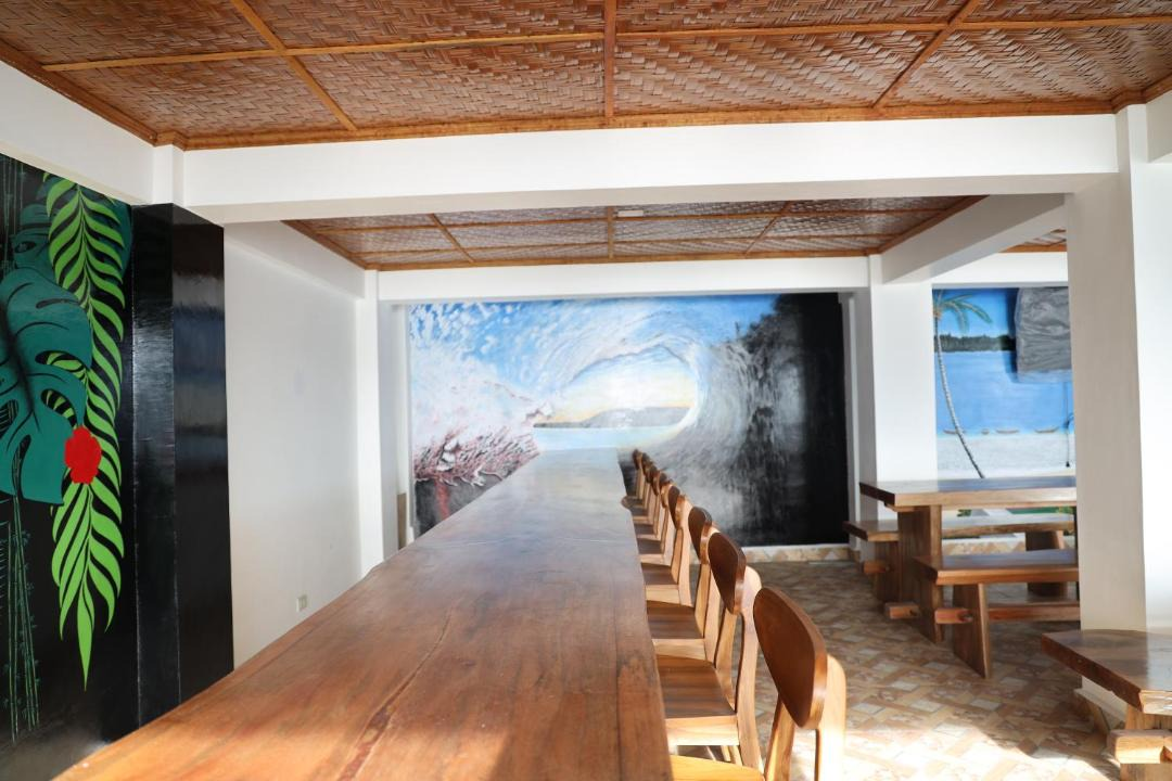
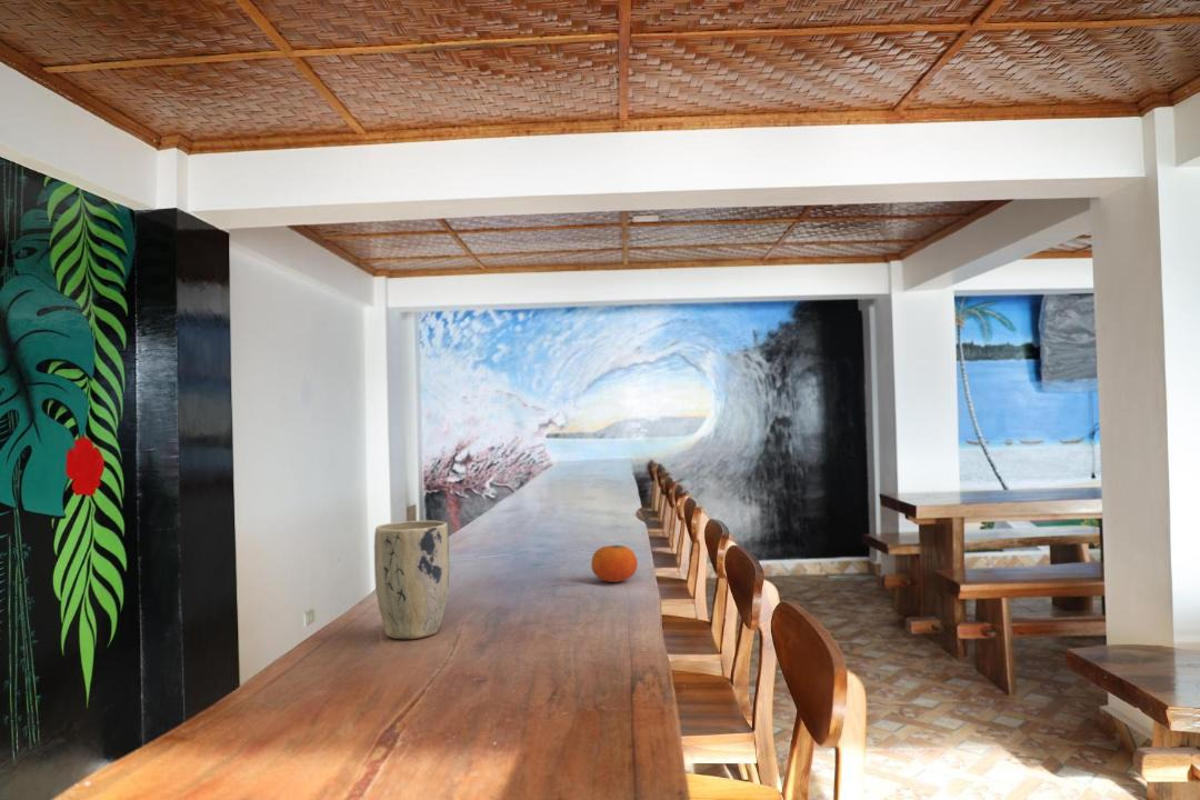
+ plant pot [373,519,450,640]
+ fruit [590,544,639,583]
